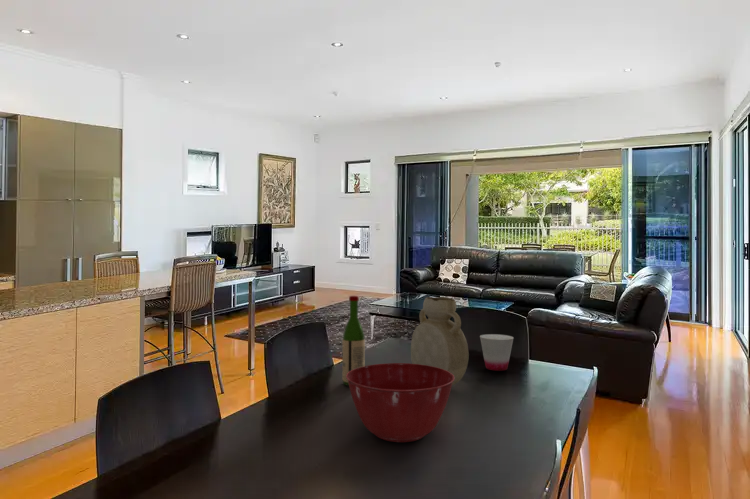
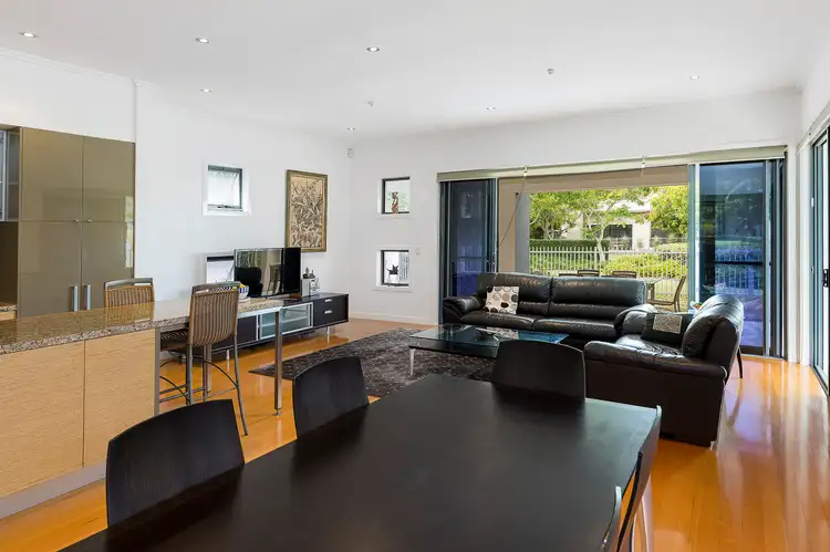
- wine bottle [341,295,366,387]
- vase [410,296,470,386]
- cup [479,333,515,372]
- mixing bowl [346,362,455,443]
